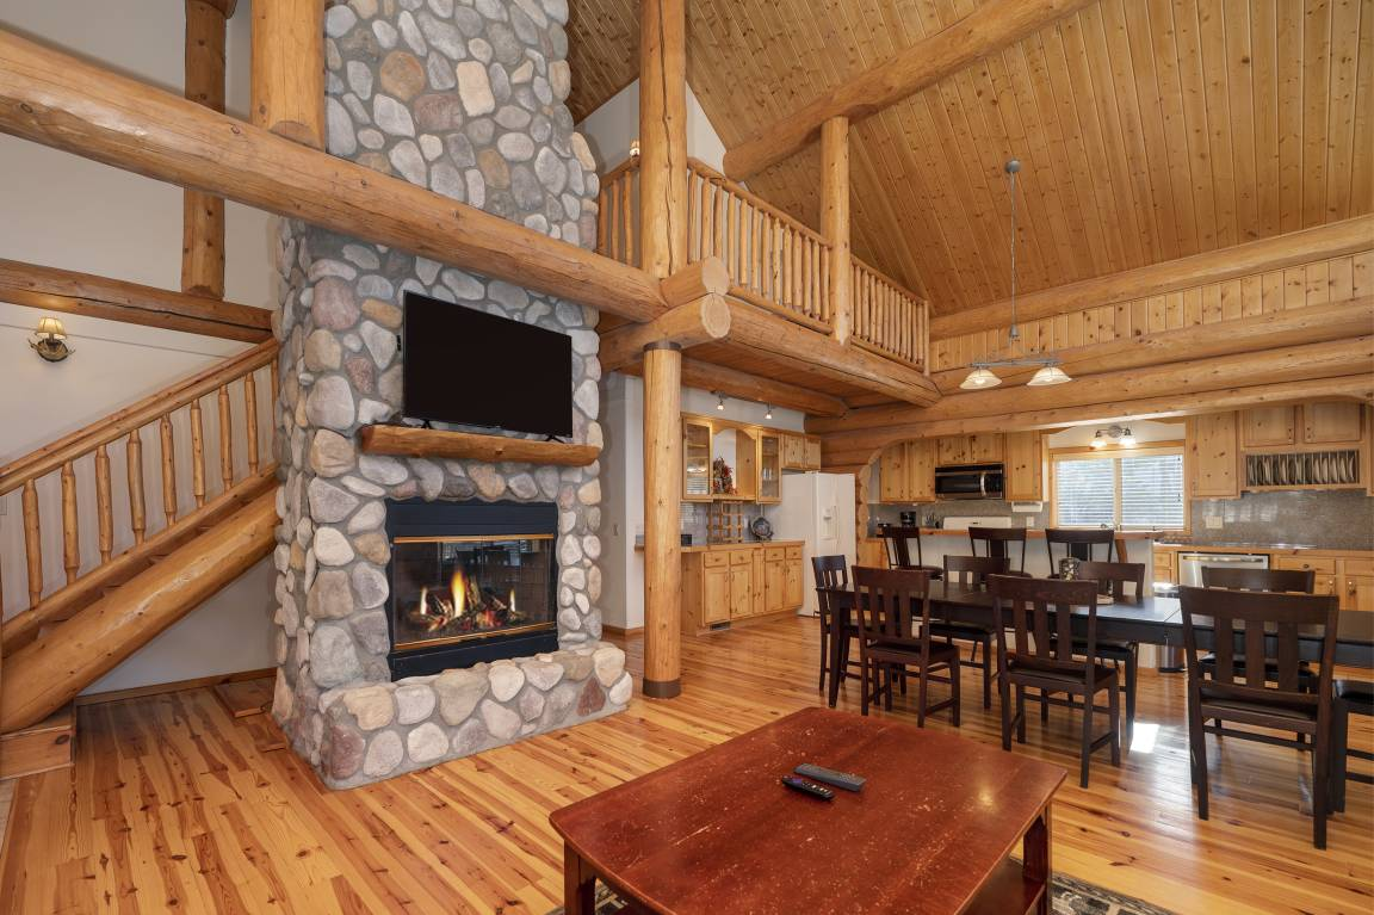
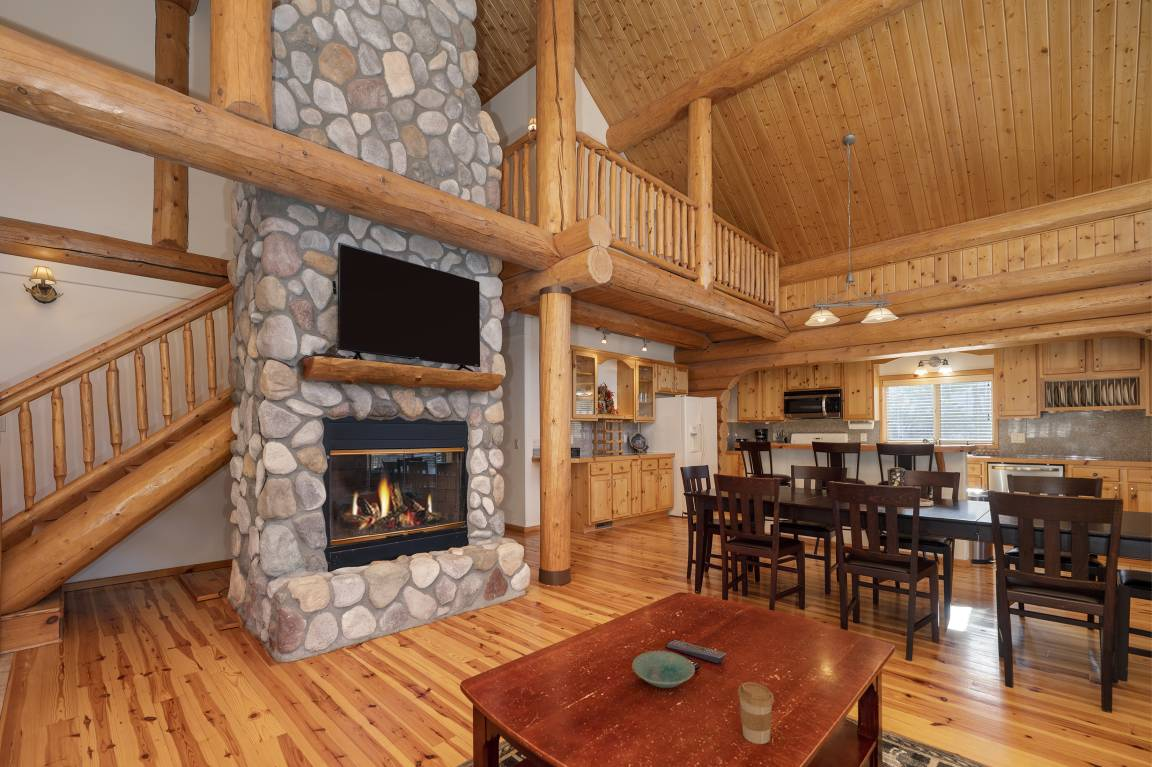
+ bowl [631,650,696,689]
+ coffee cup [737,681,775,745]
